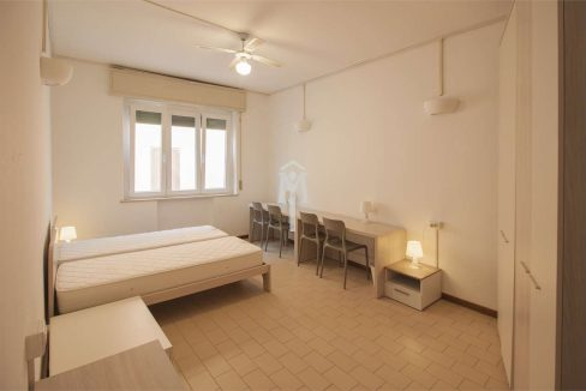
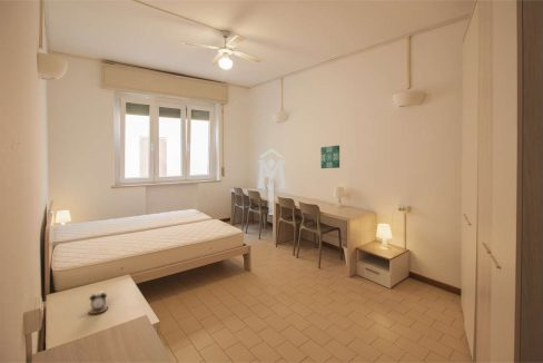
+ wall art [320,145,340,169]
+ alarm clock [88,291,109,315]
